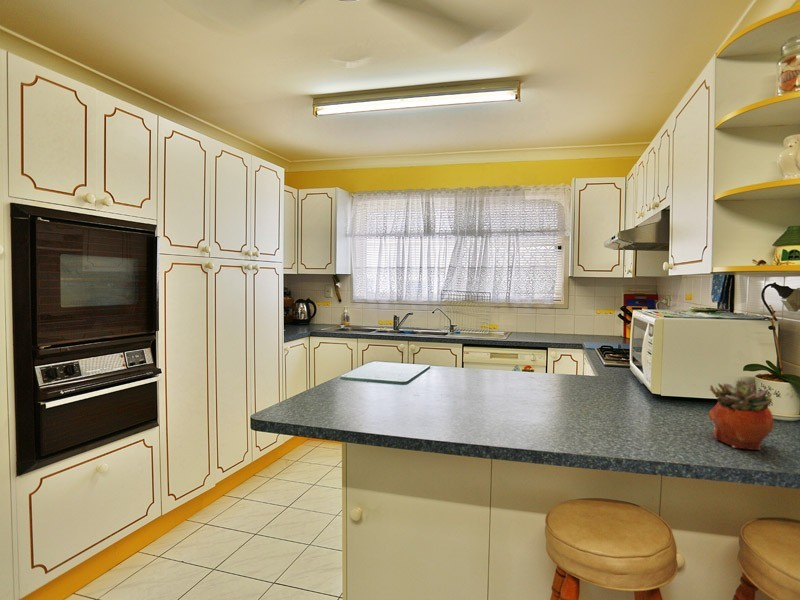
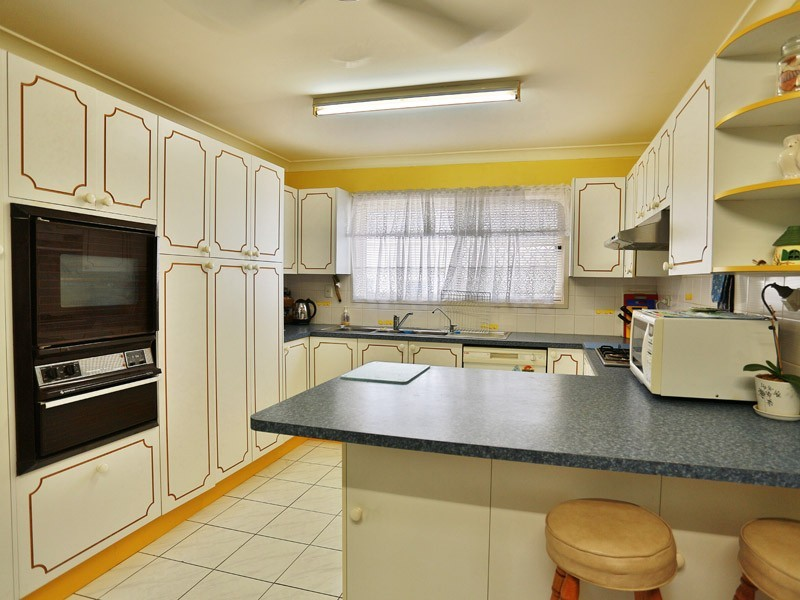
- succulent planter [708,378,775,451]
